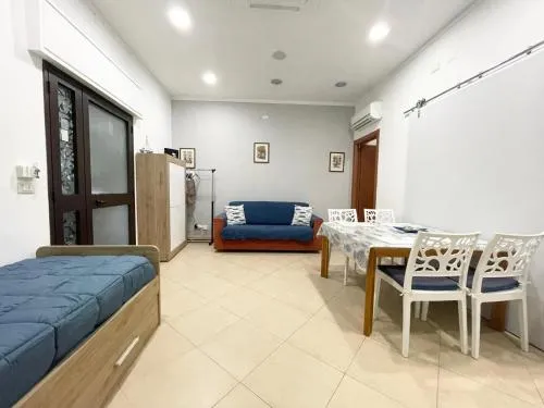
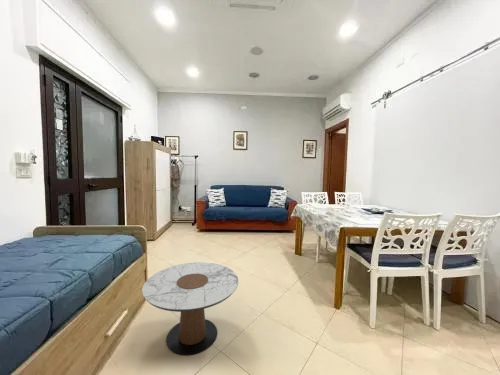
+ side table [141,261,239,356]
